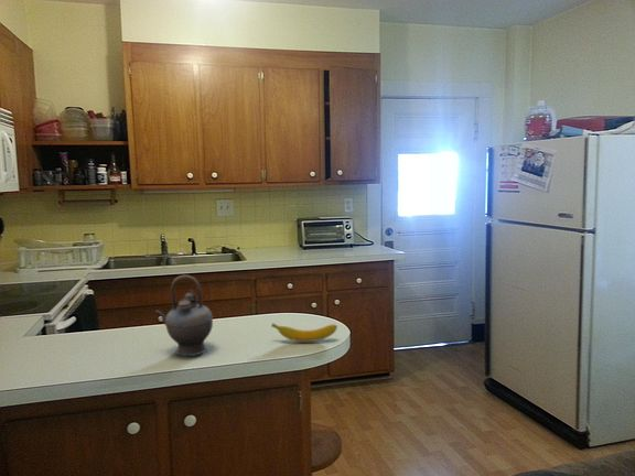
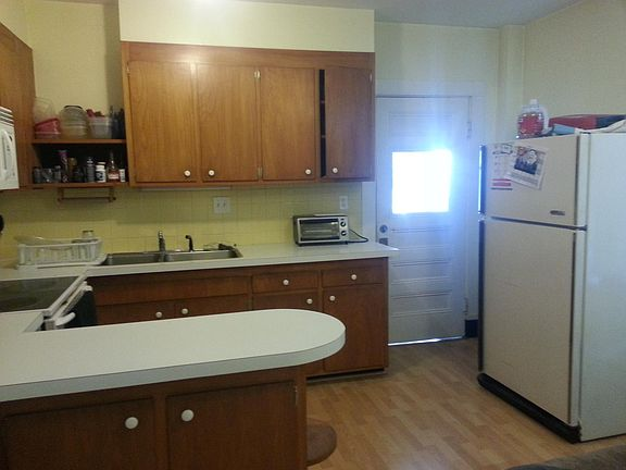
- teapot [153,274,214,357]
- banana [270,322,338,343]
